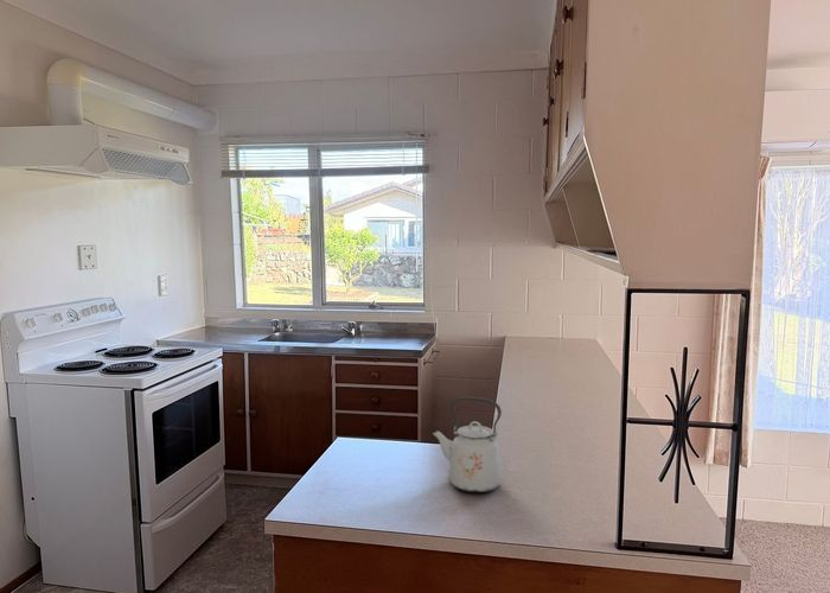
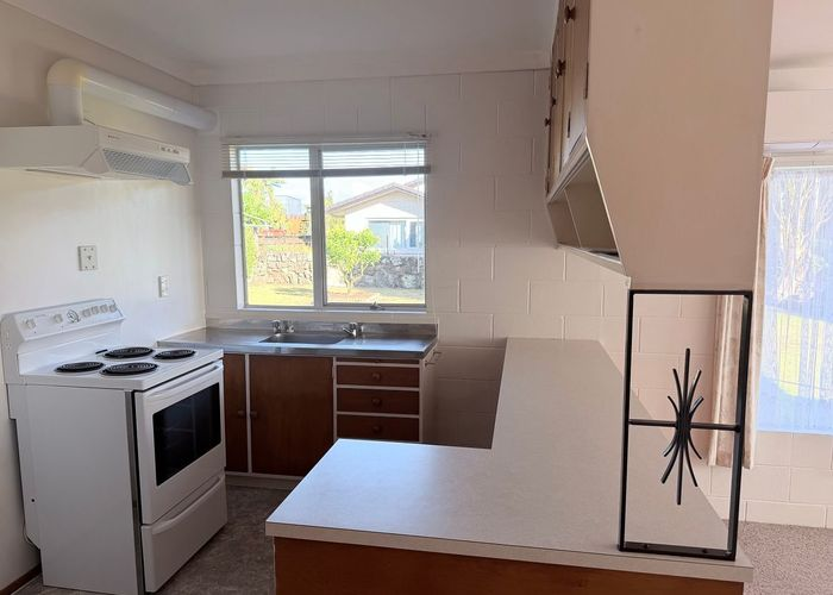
- kettle [430,395,503,493]
